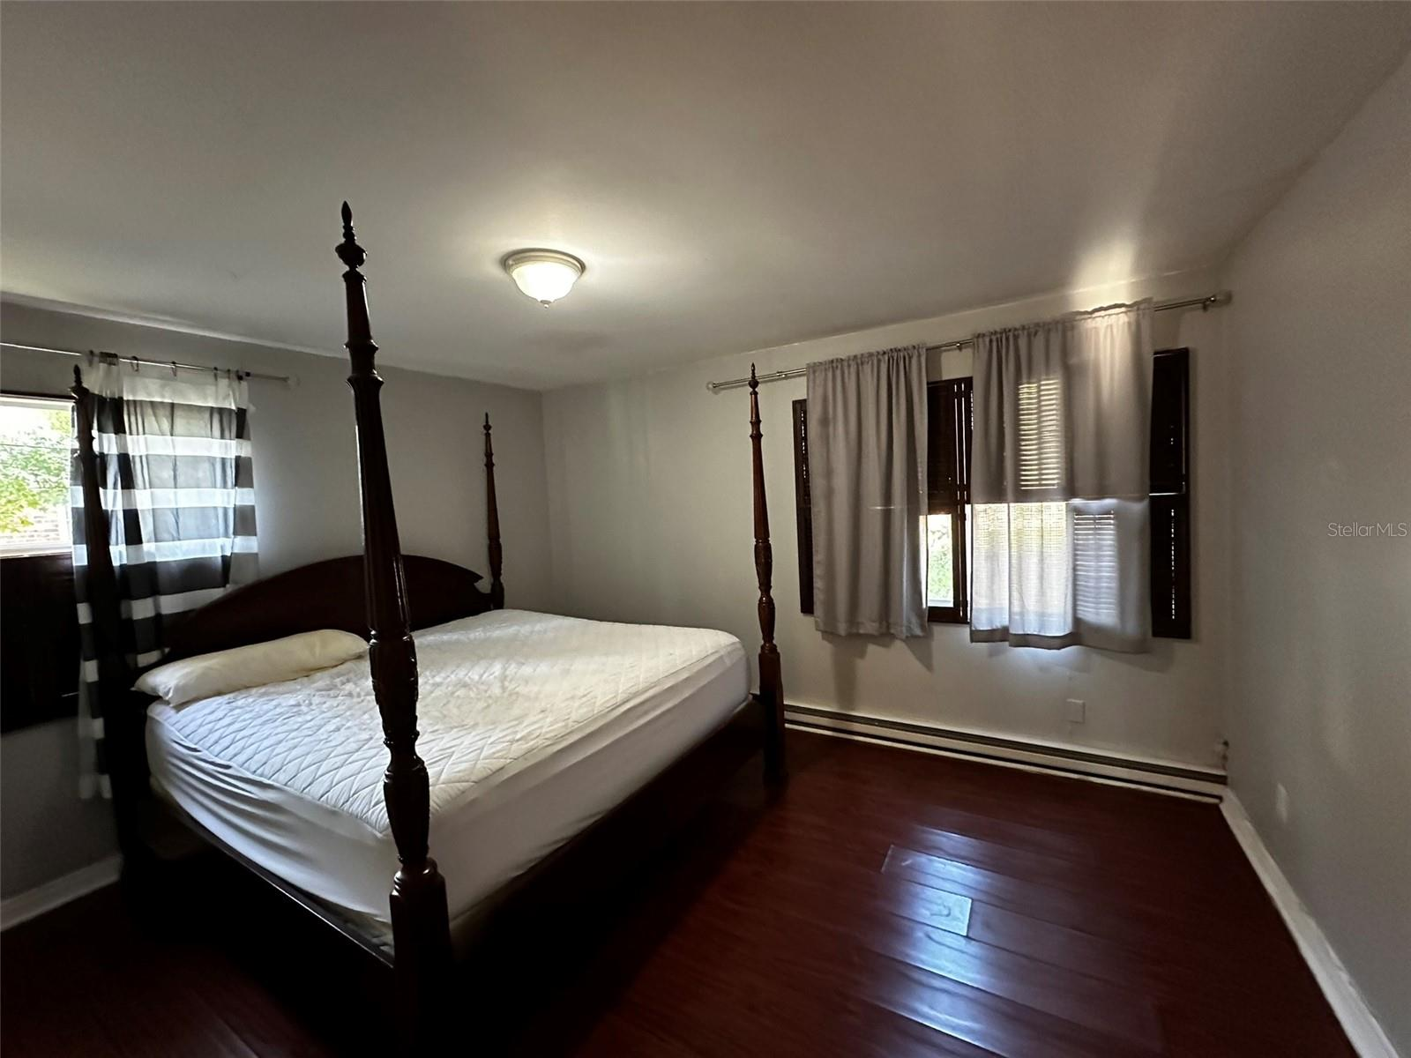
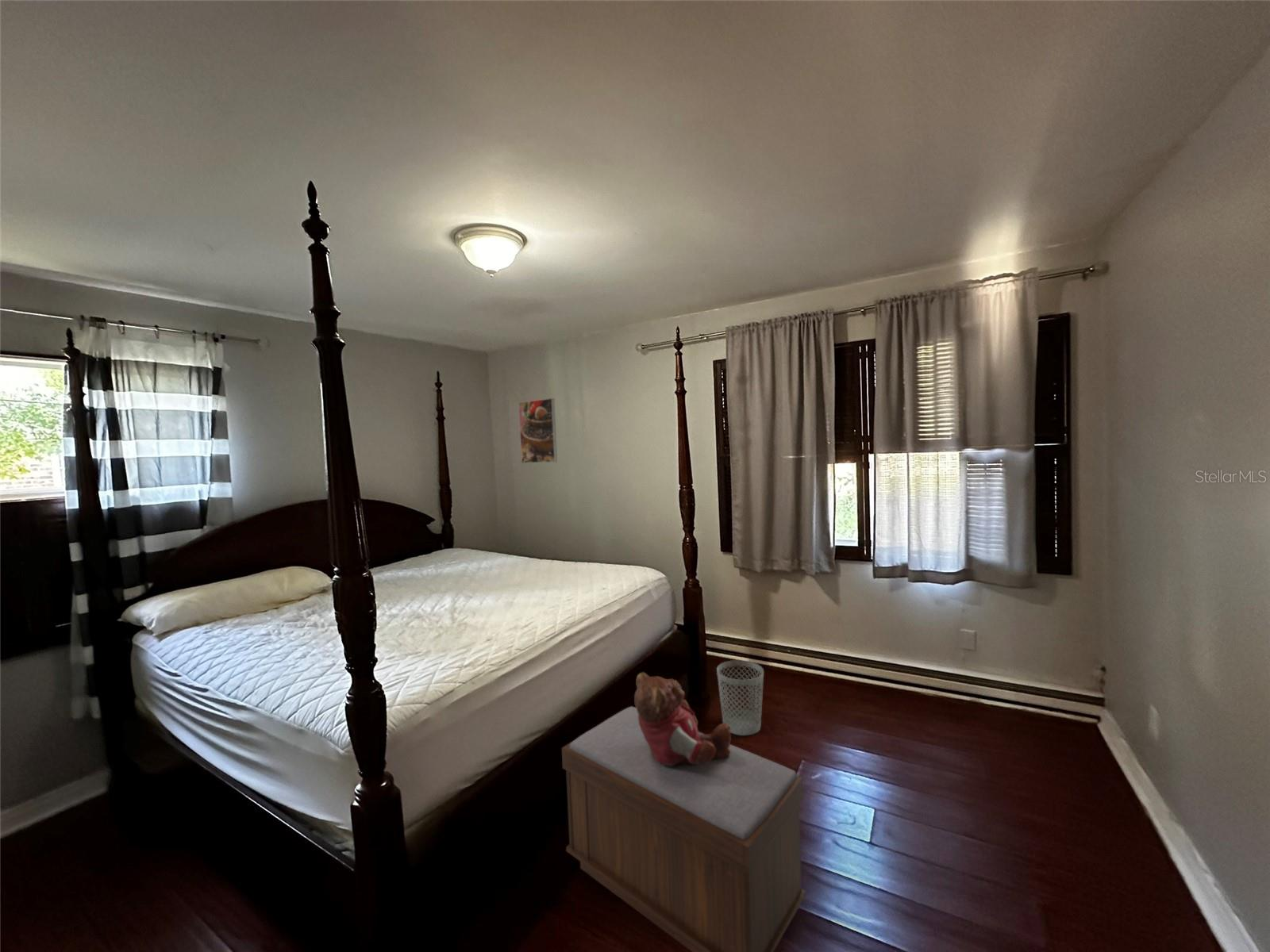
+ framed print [518,397,558,464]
+ wastebasket [716,659,764,736]
+ teddy bear [633,671,732,766]
+ bench [561,706,806,952]
